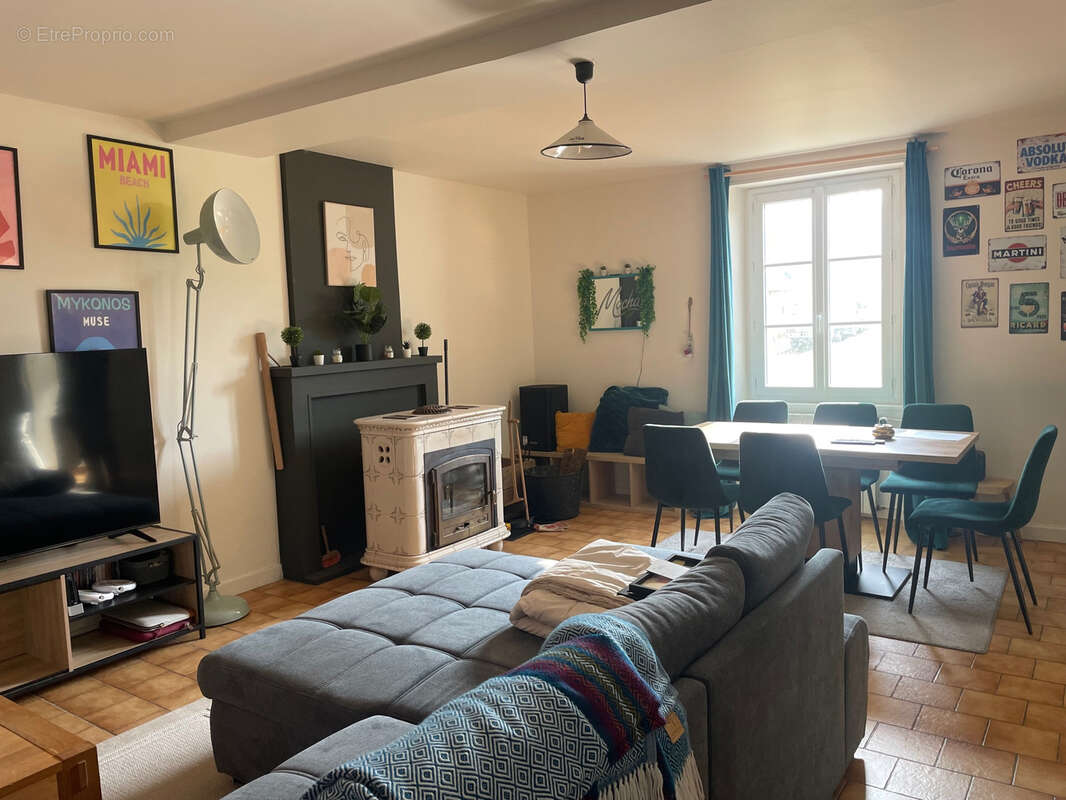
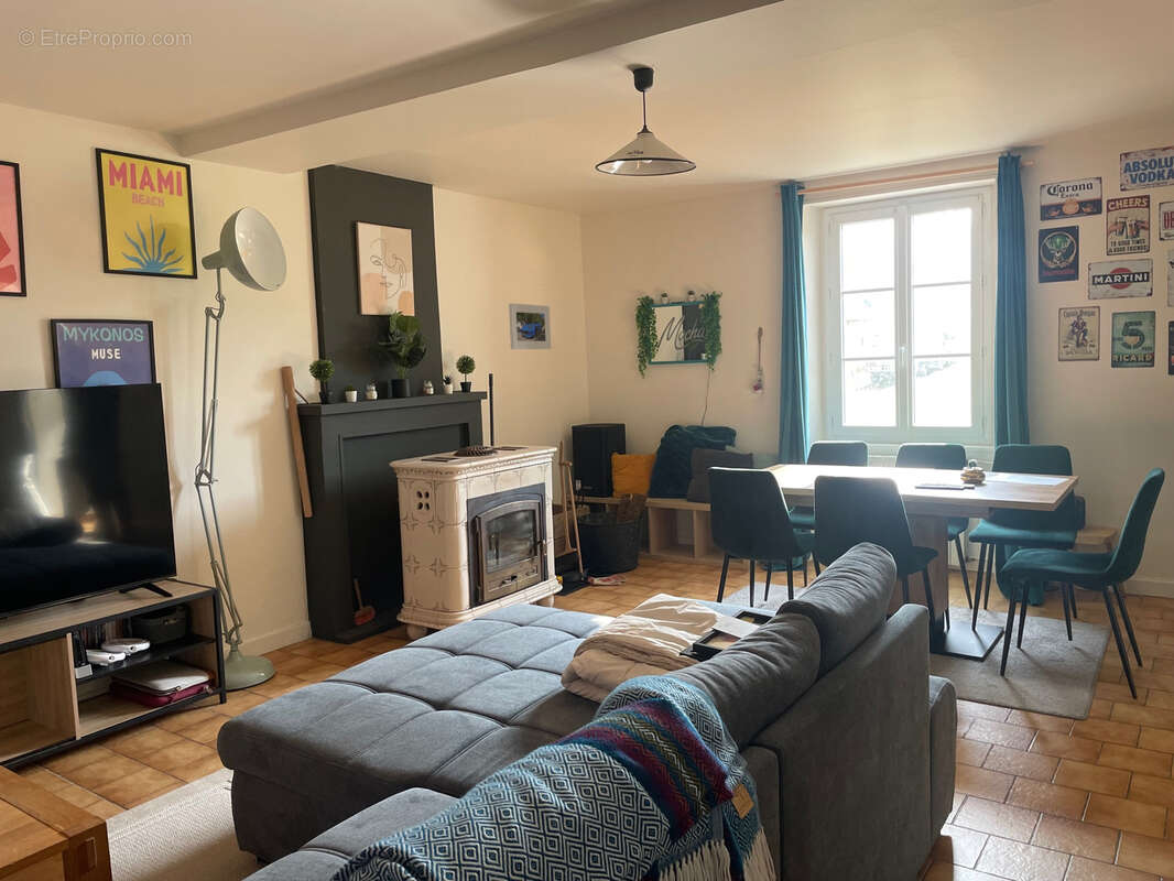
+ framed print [508,303,552,350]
